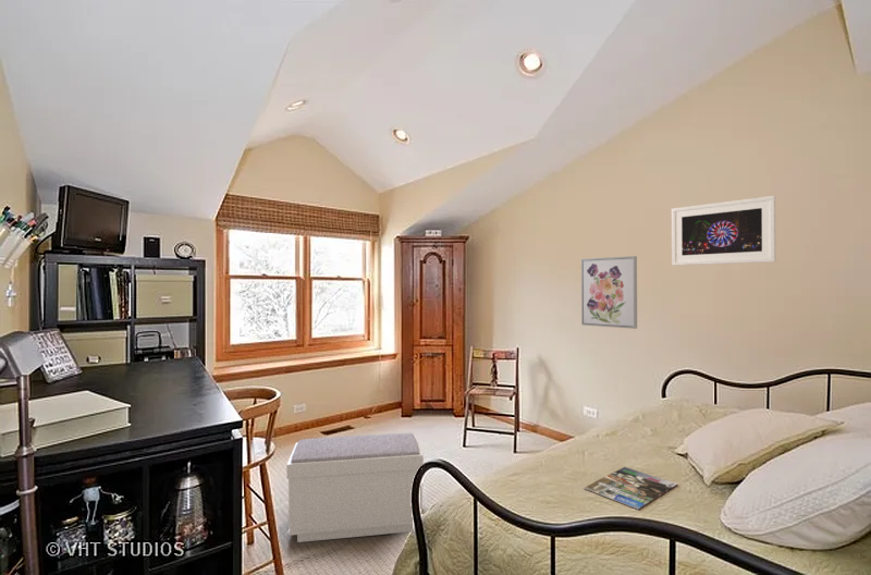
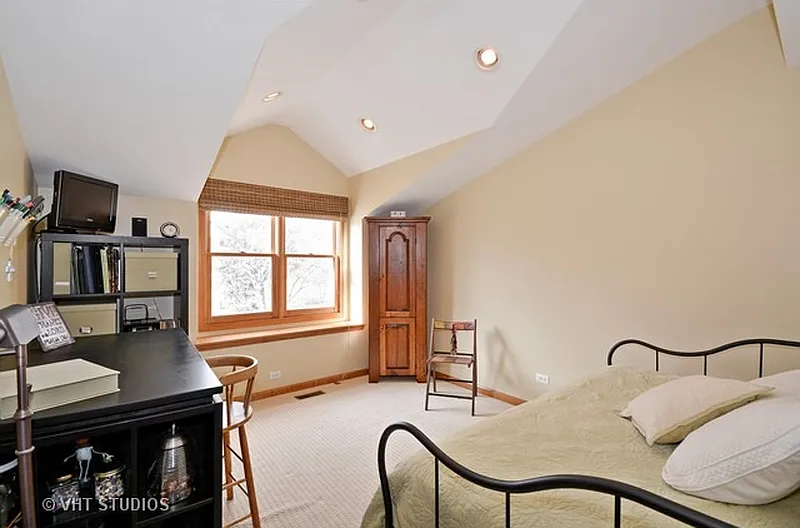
- wall art [580,255,638,330]
- magazine [582,466,679,511]
- bench [285,432,425,543]
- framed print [671,195,777,267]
